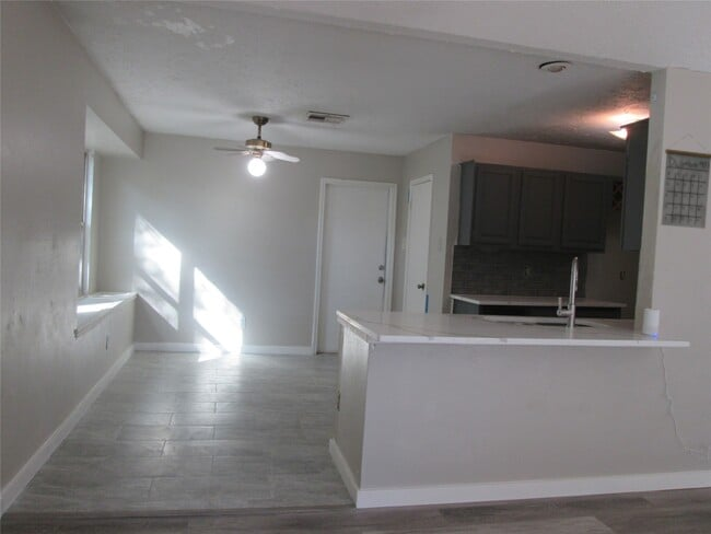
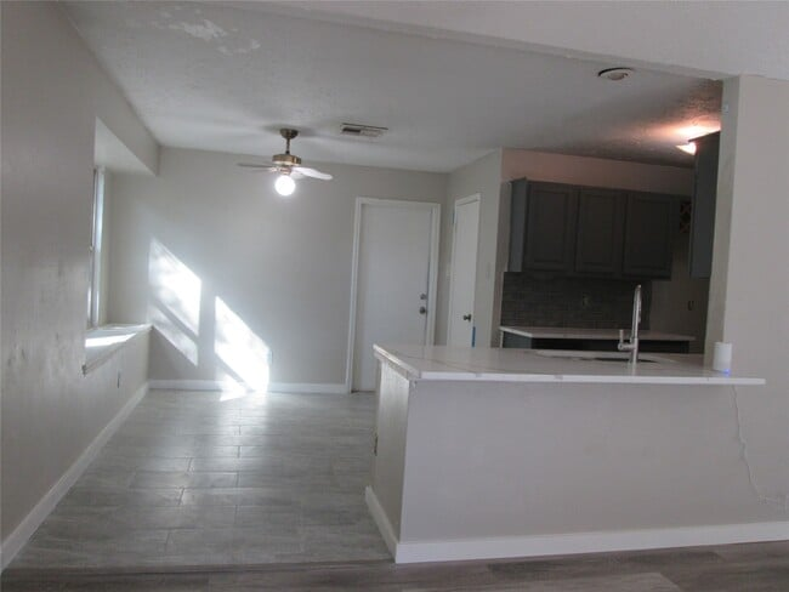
- calendar [660,134,711,230]
